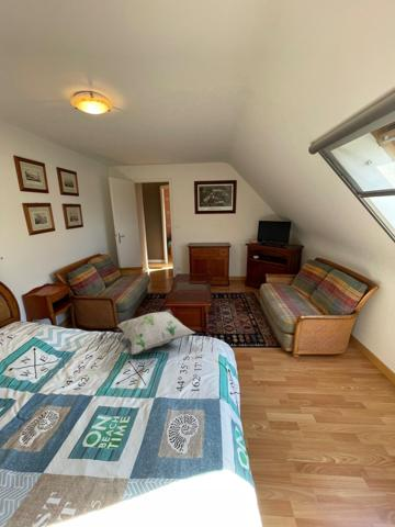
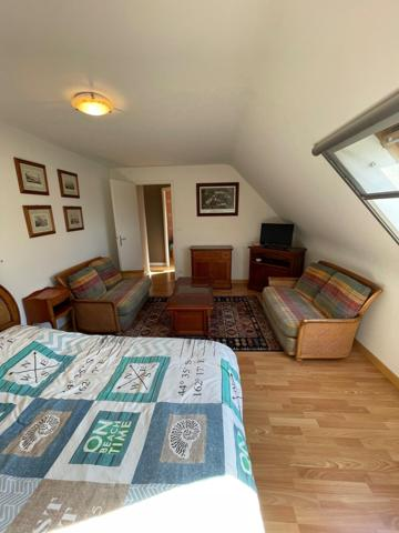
- decorative pillow [116,309,195,356]
